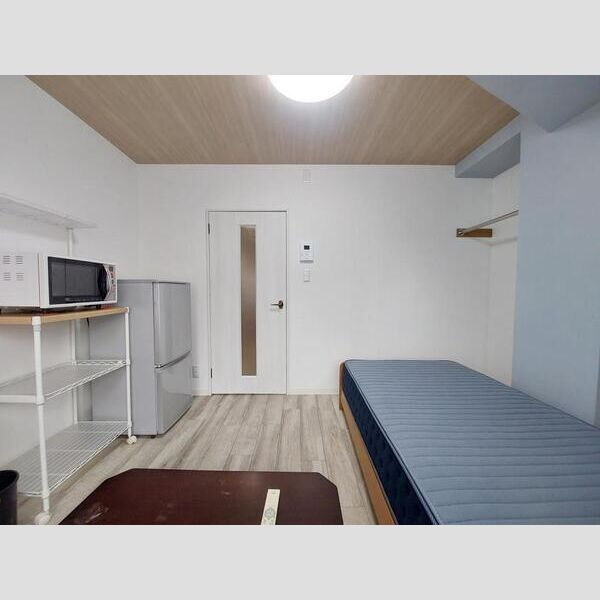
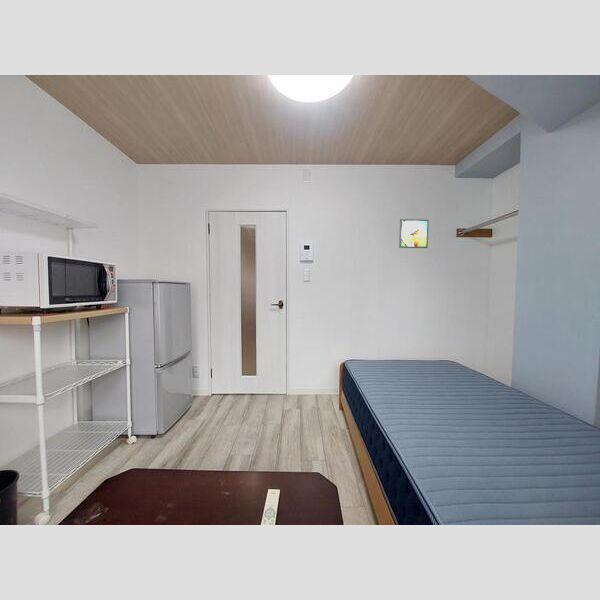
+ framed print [398,218,430,249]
